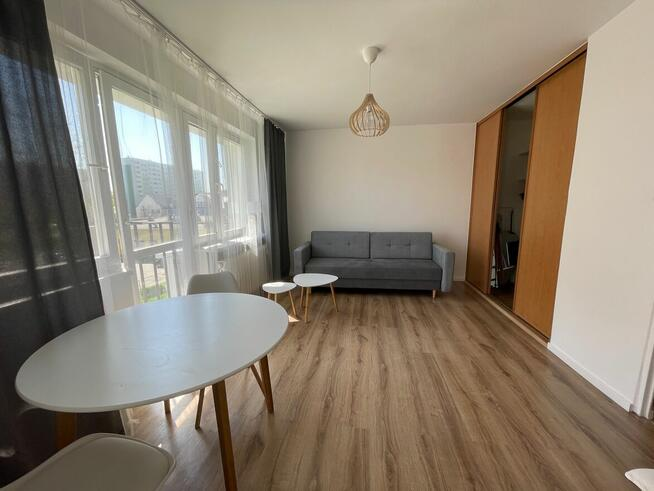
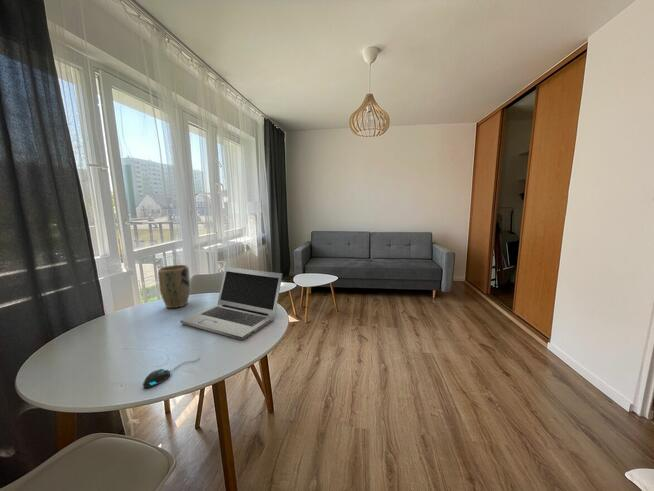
+ plant pot [157,264,191,309]
+ mouse [142,357,201,389]
+ laptop [179,266,283,341]
